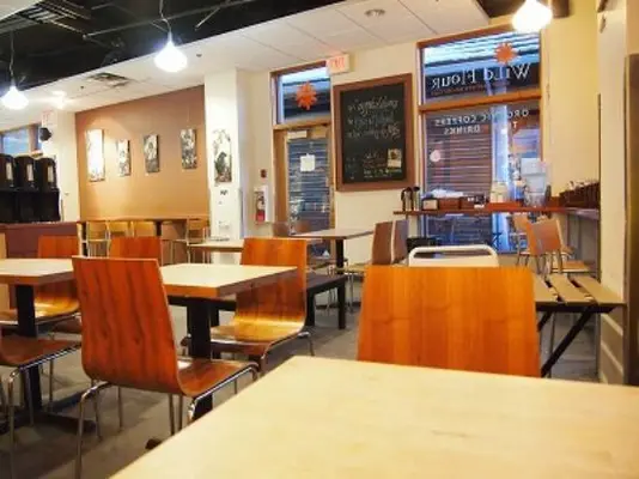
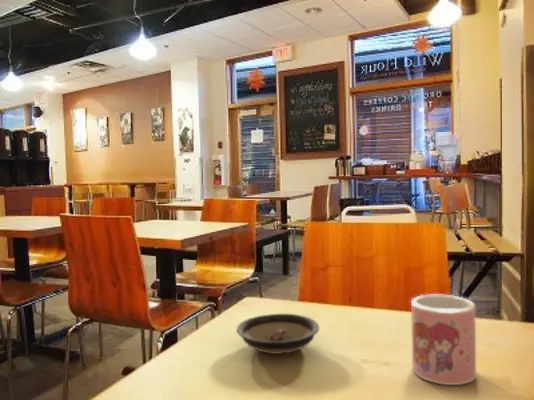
+ saucer [236,313,320,355]
+ mug [410,293,477,386]
